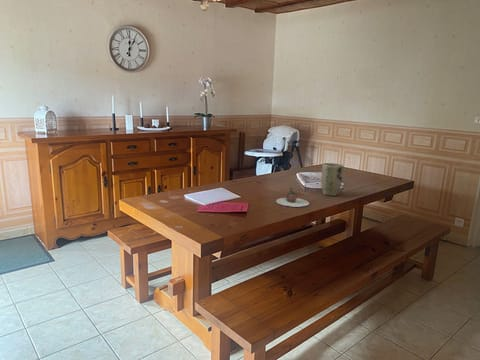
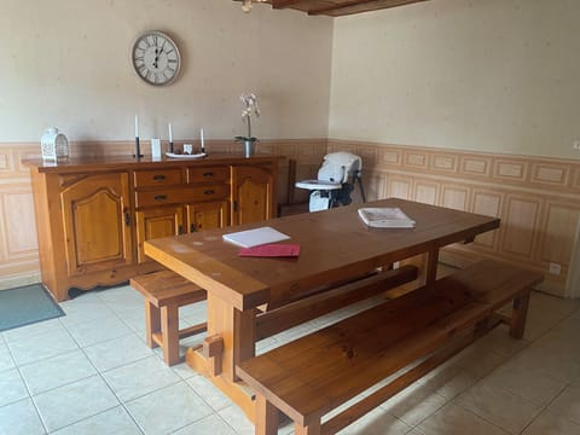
- plant pot [320,162,345,197]
- teapot [275,186,310,208]
